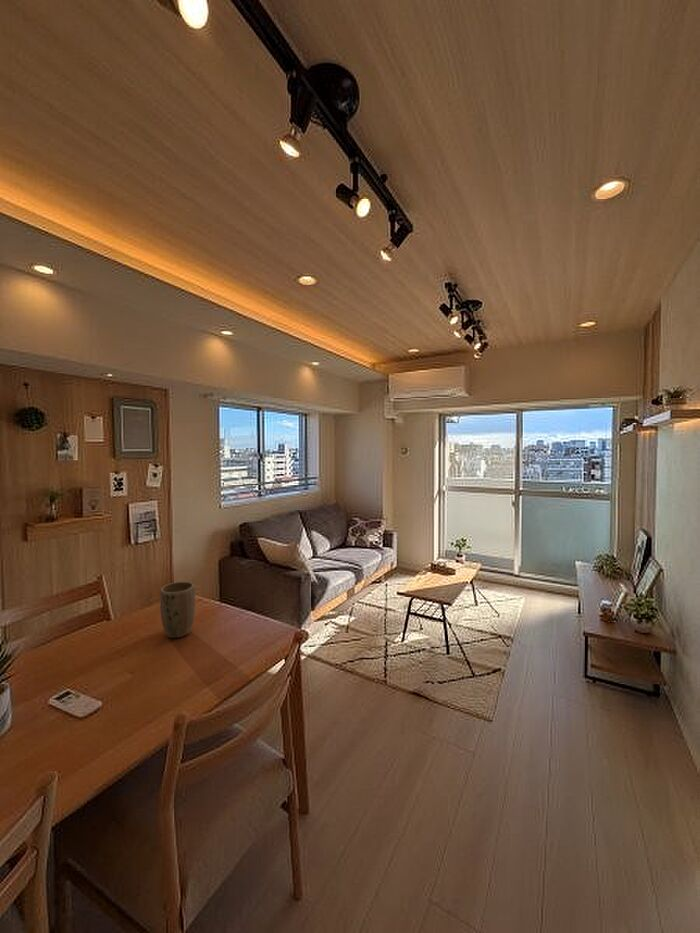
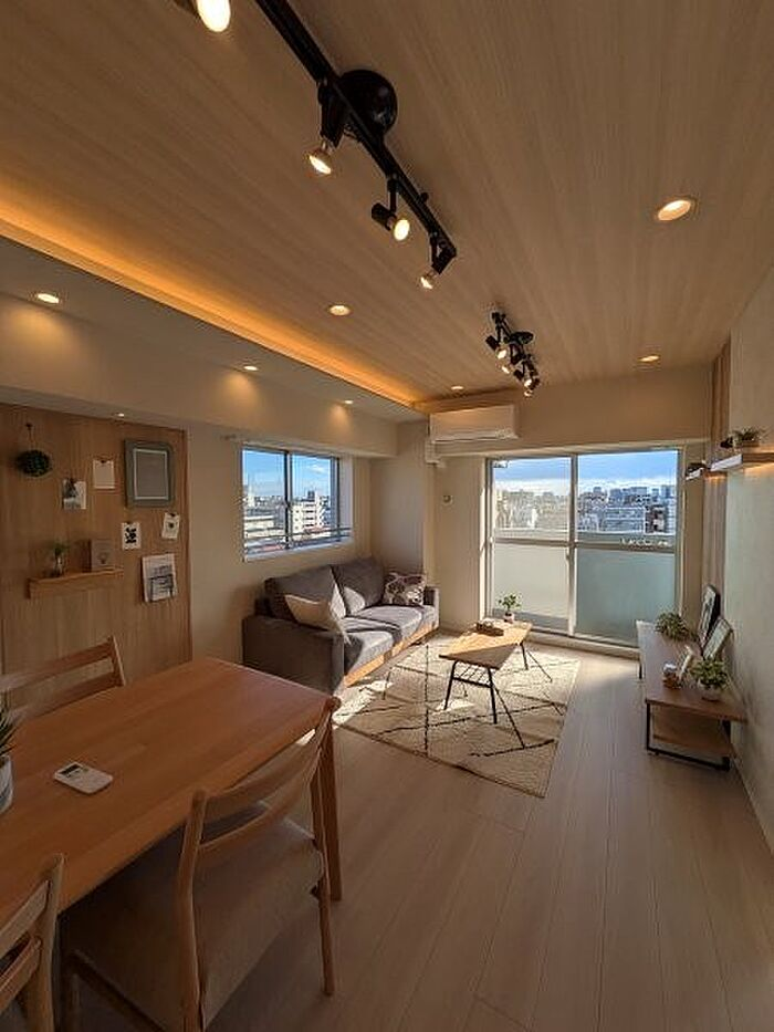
- plant pot [159,581,196,639]
